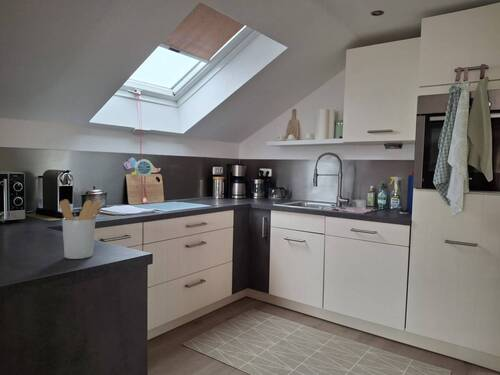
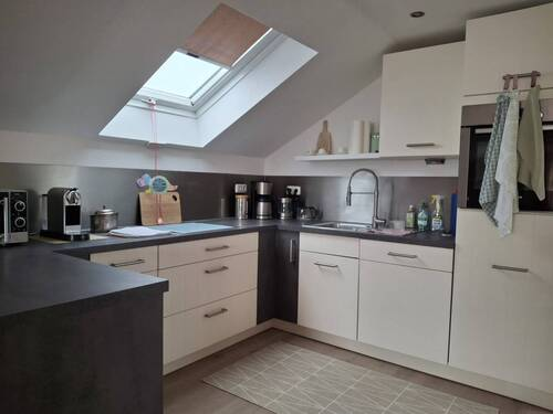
- utensil holder [58,198,103,260]
